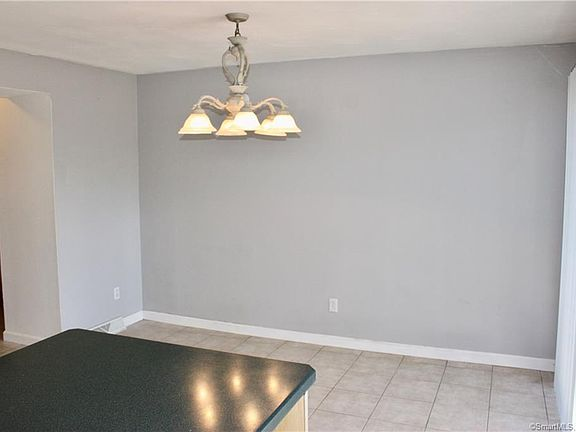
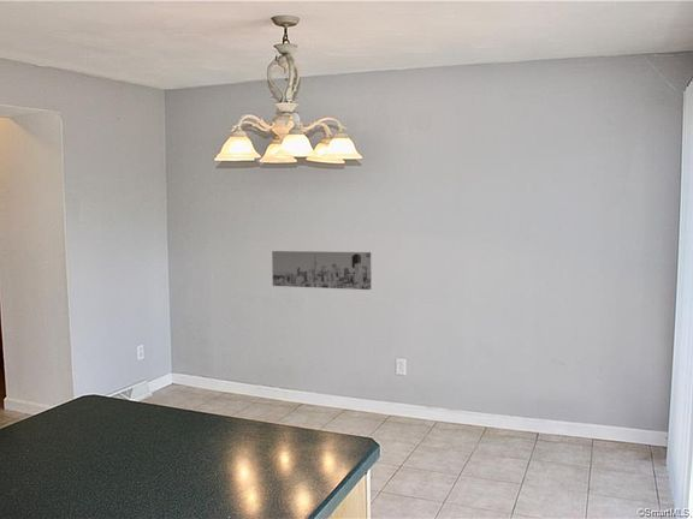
+ wall art [271,250,372,291]
